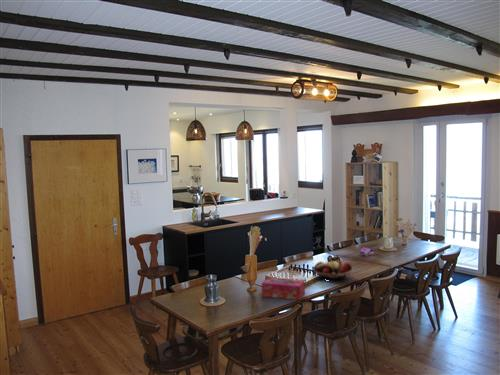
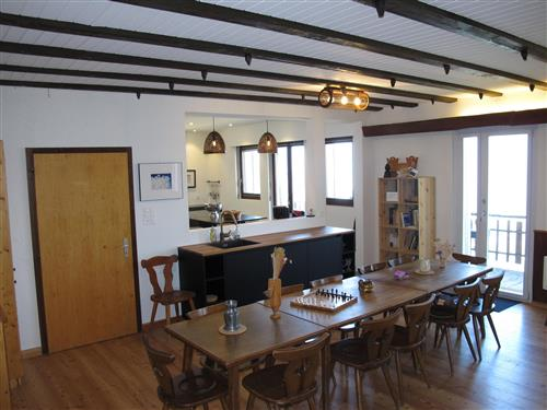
- fruit basket [312,260,355,281]
- tissue box [260,276,306,301]
